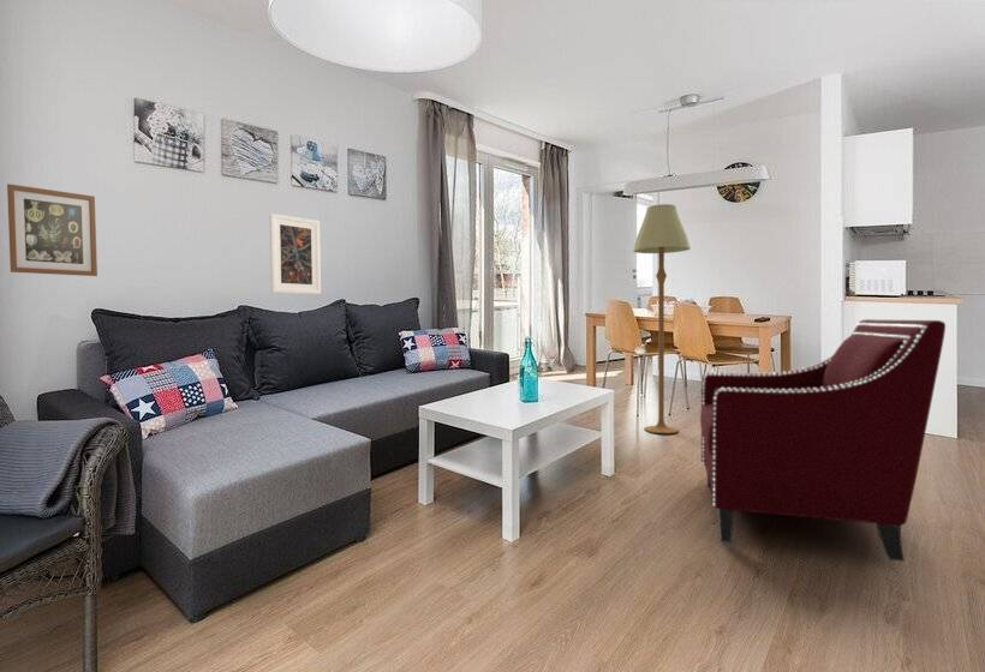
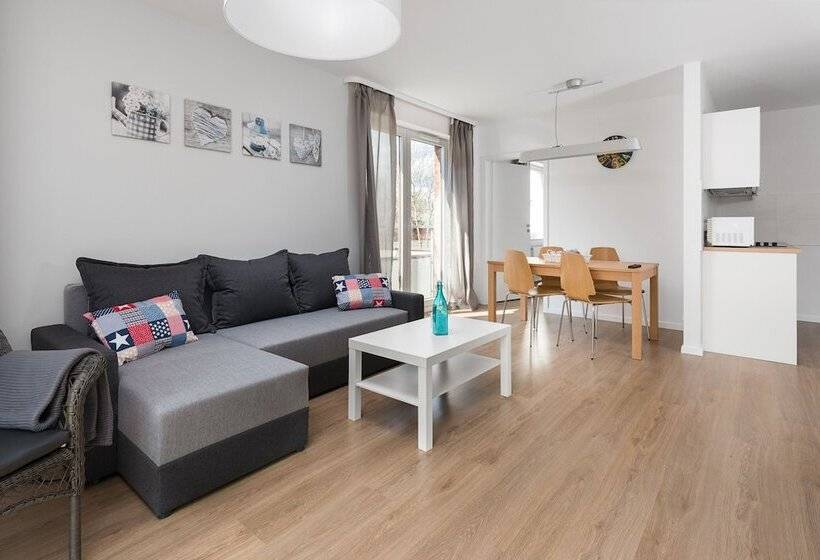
- armchair [699,318,947,563]
- wall art [6,182,98,277]
- floor lamp [632,203,692,434]
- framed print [268,212,322,295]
